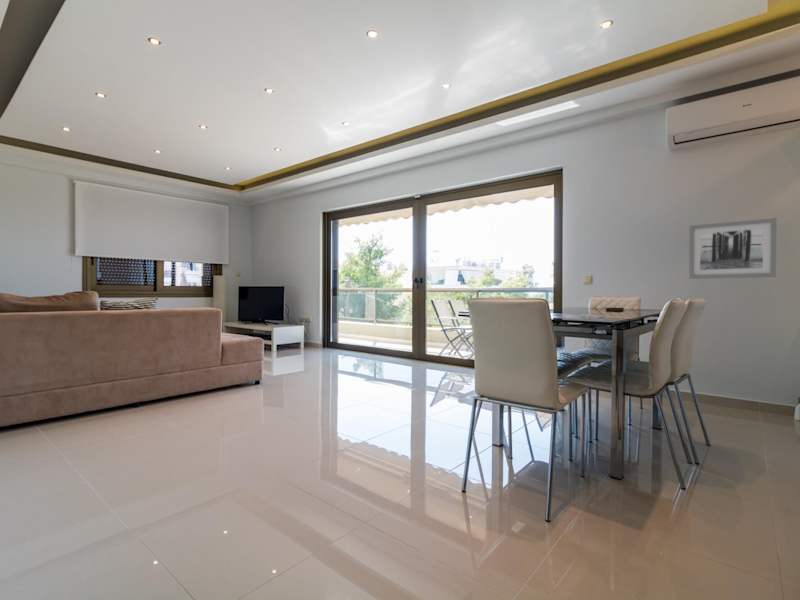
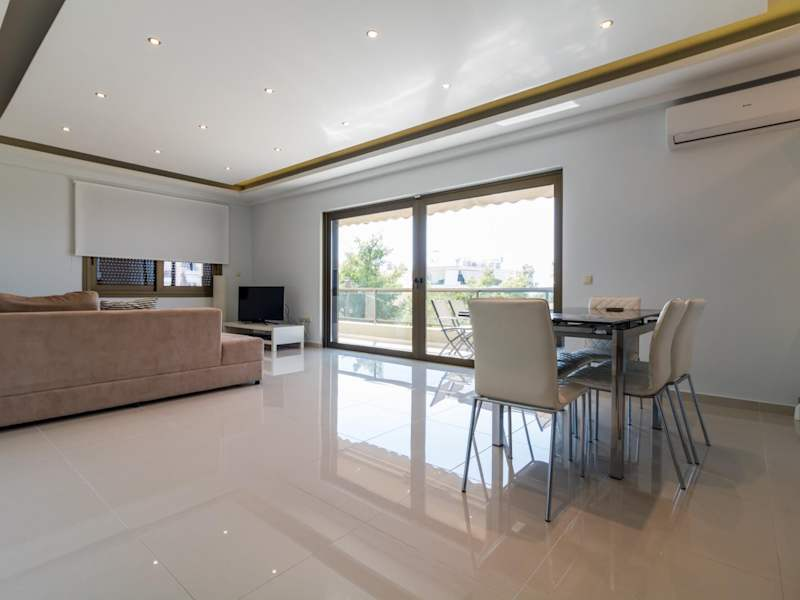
- wall art [688,217,778,280]
